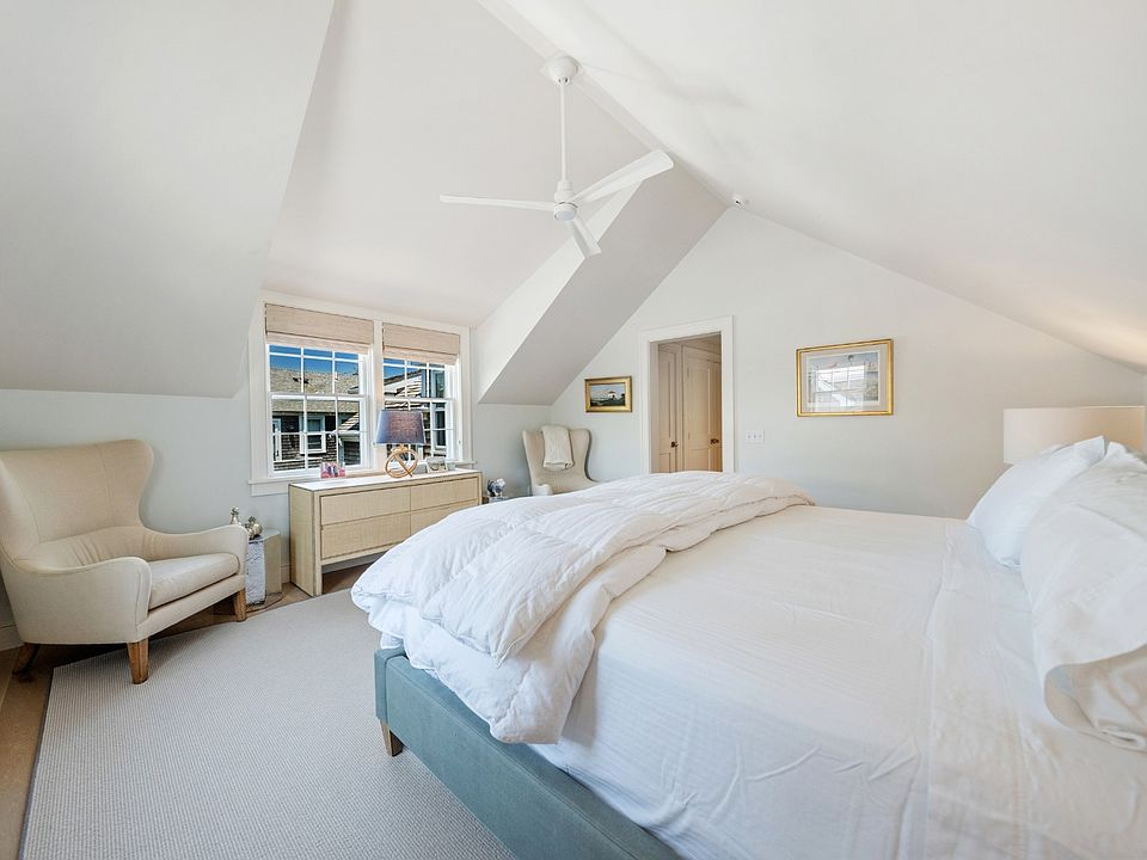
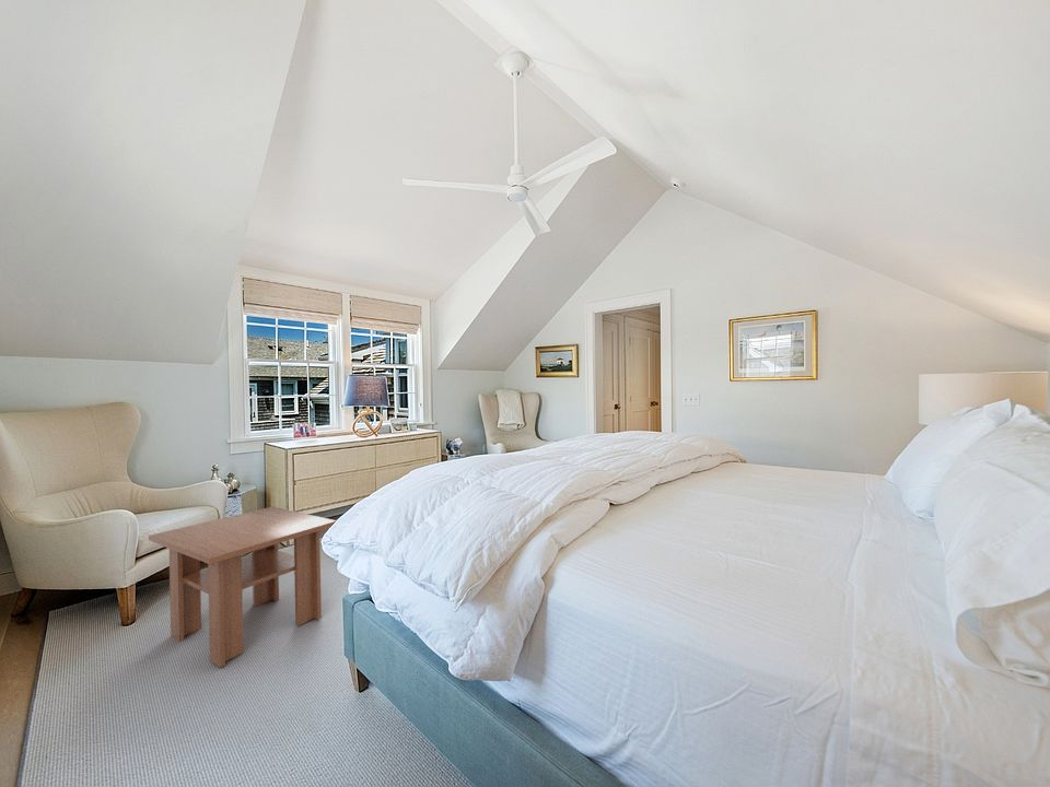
+ coffee table [148,506,338,669]
